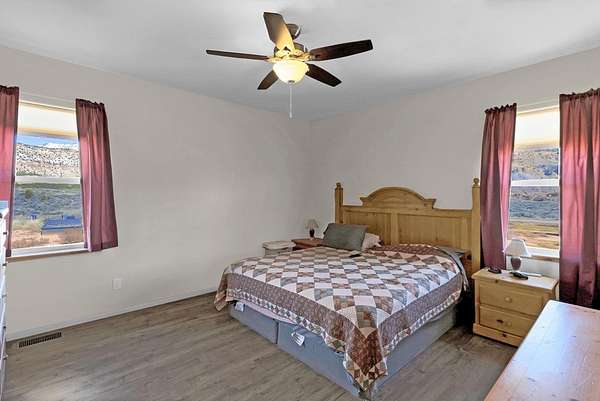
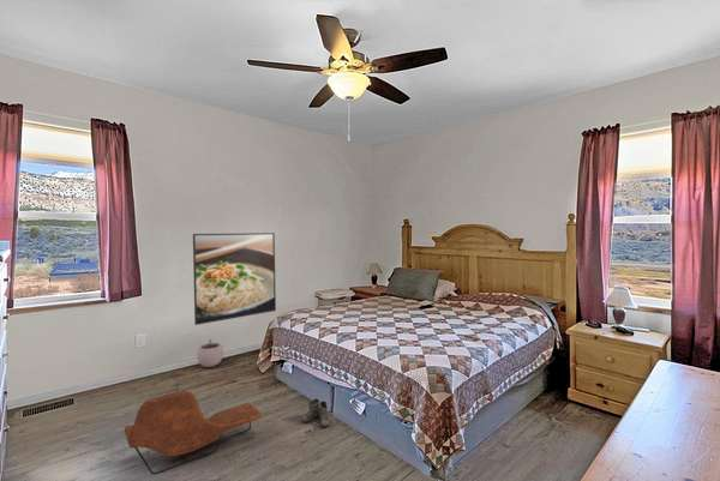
+ lounge chair [124,390,263,475]
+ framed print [192,232,277,326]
+ boots [301,397,331,428]
+ plant pot [196,341,224,368]
